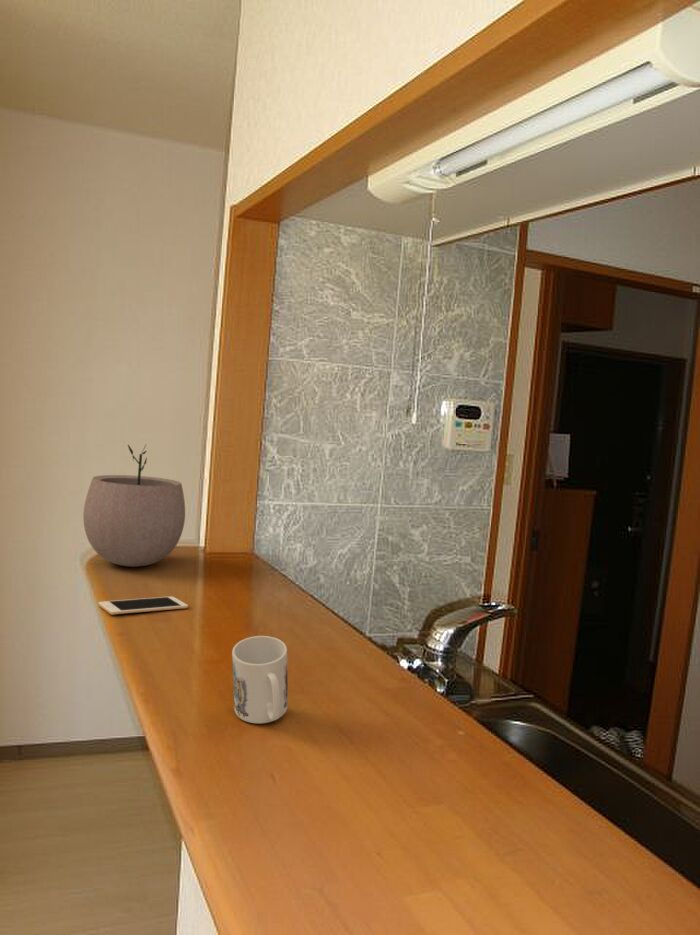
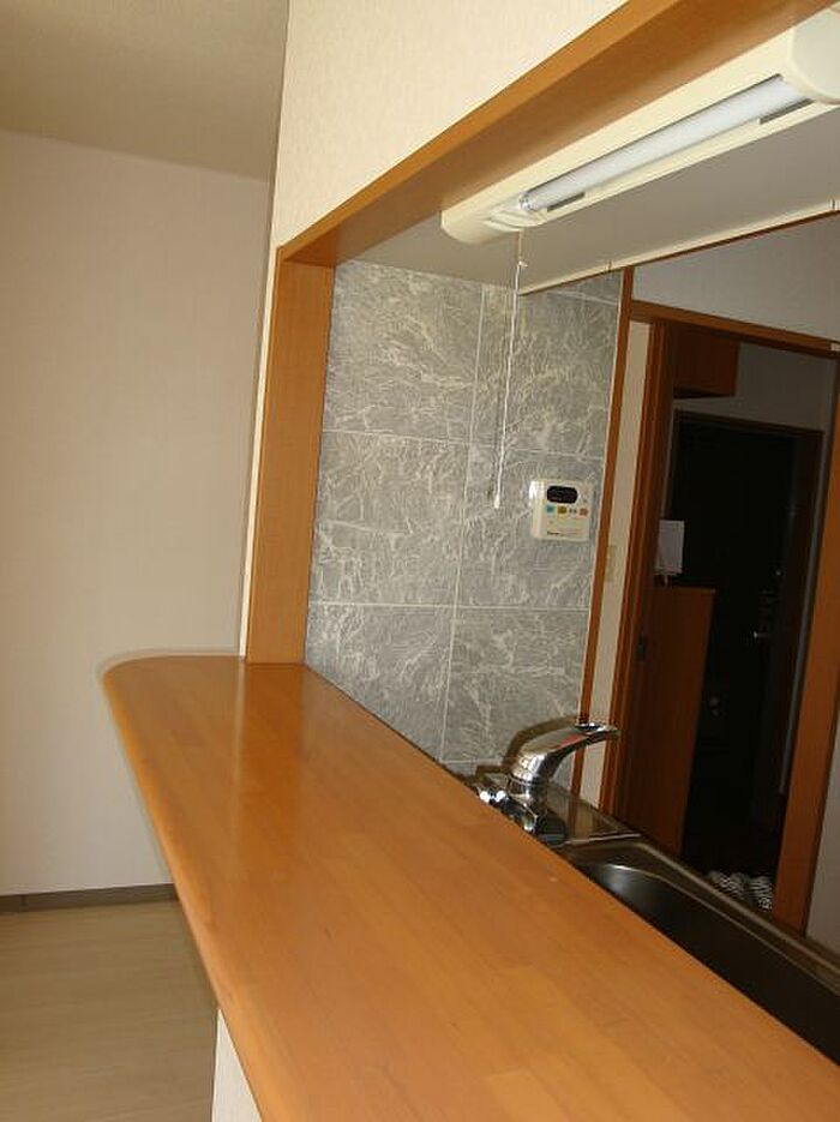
- cell phone [97,595,189,616]
- plant pot [82,444,186,568]
- mug [231,635,289,724]
